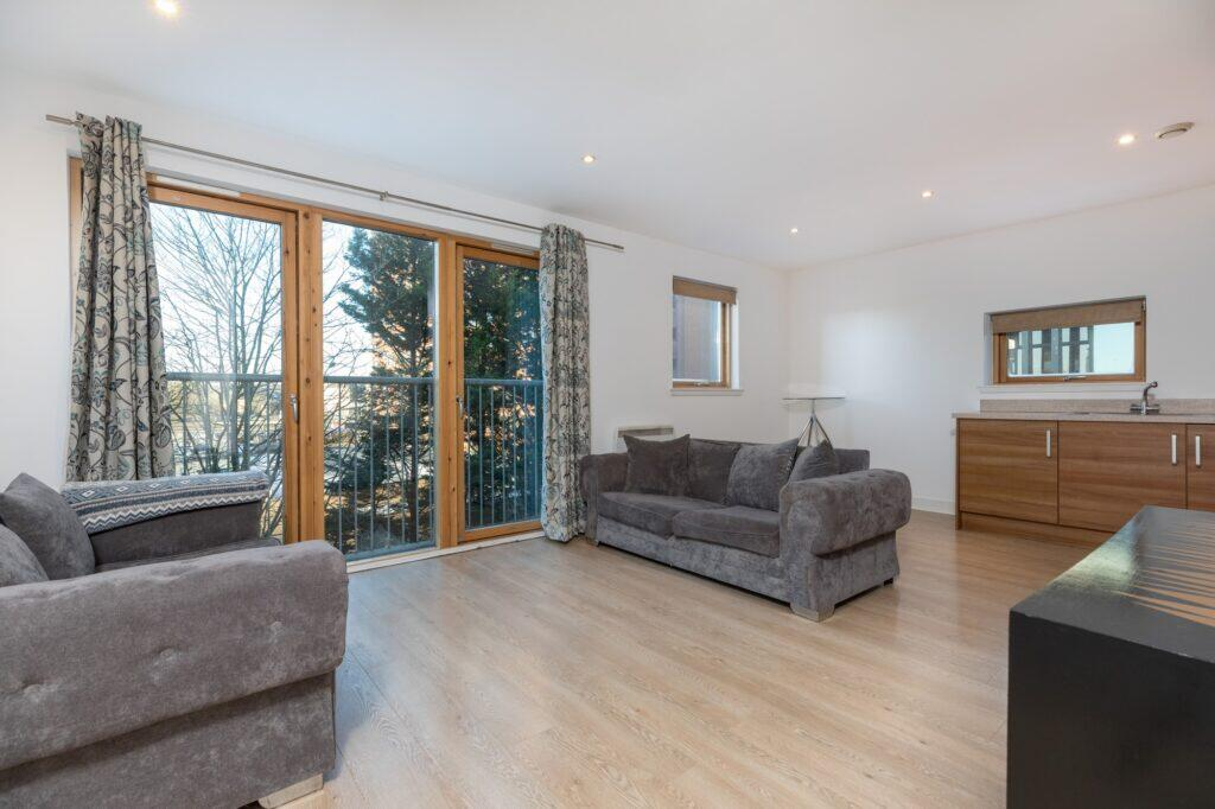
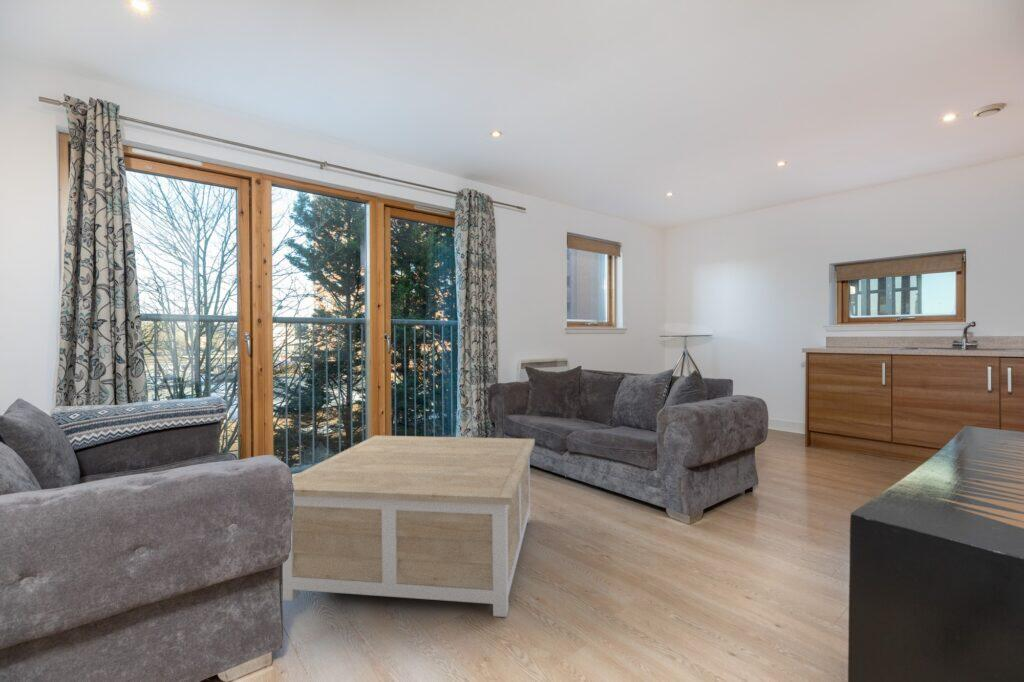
+ coffee table [282,435,536,618]
